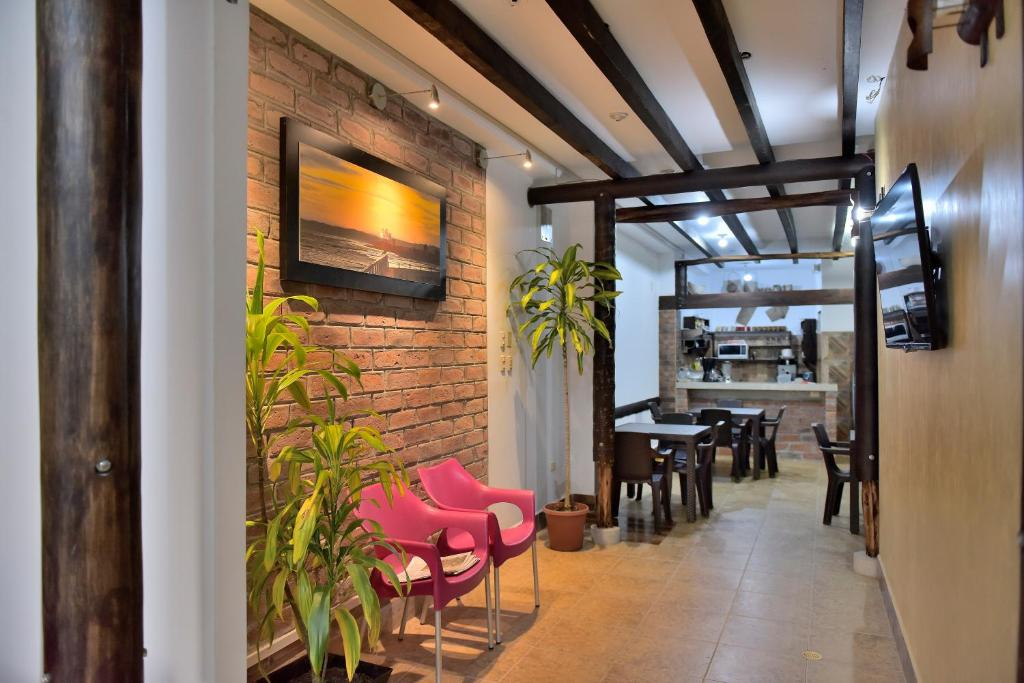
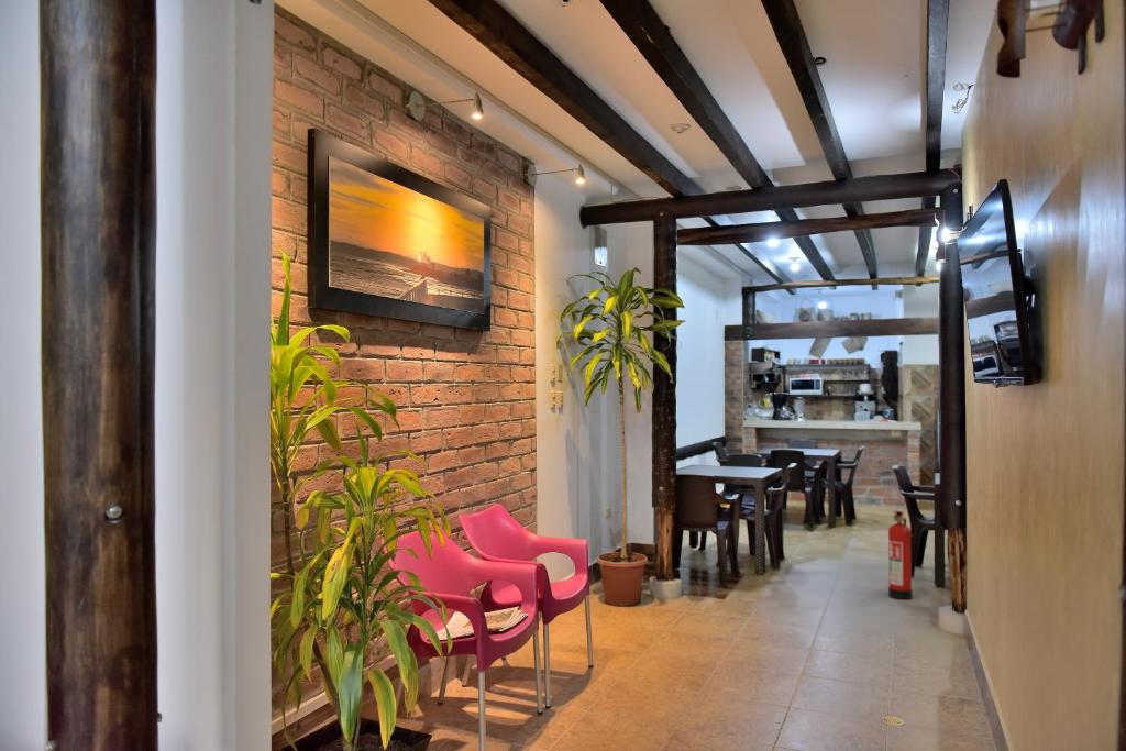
+ fire extinguisher [887,510,914,600]
